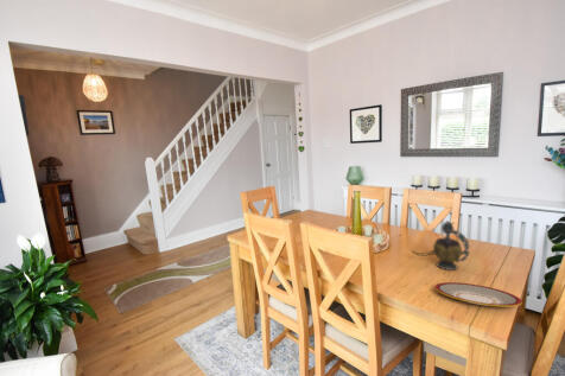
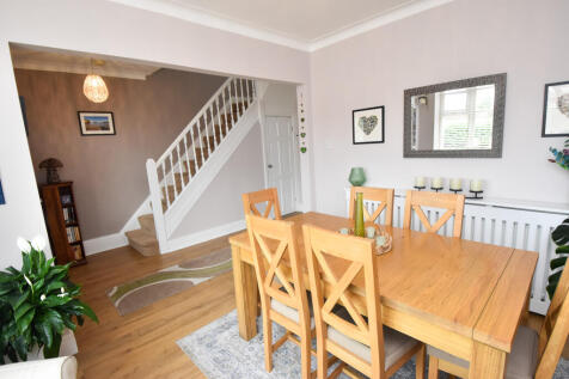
- teapot [411,219,470,272]
- plate [433,281,523,308]
